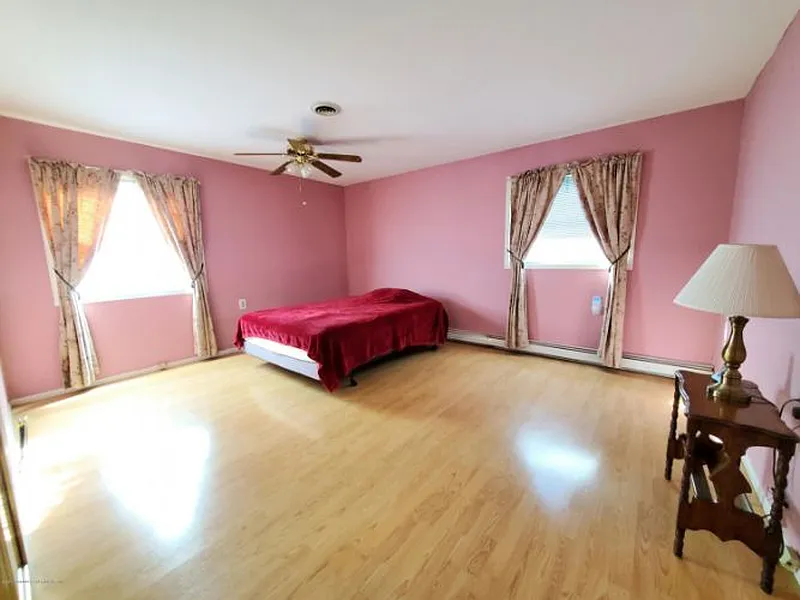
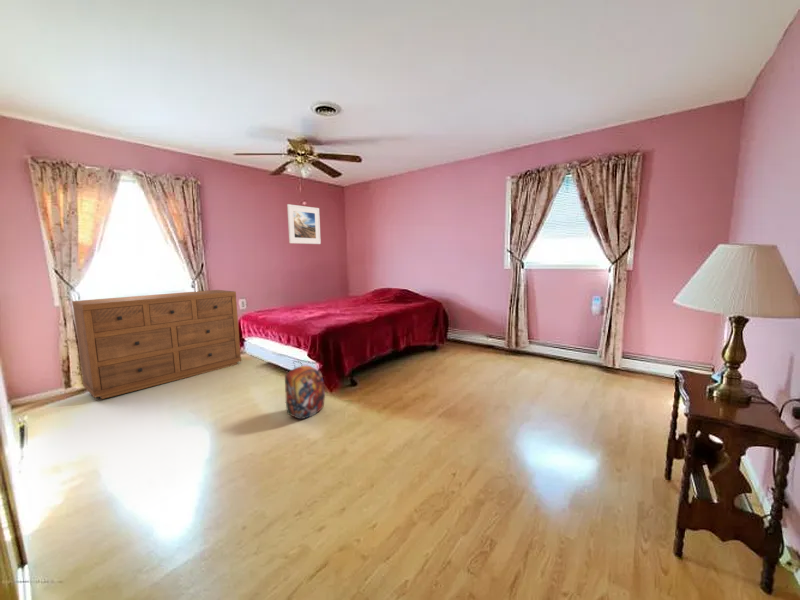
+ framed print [286,203,322,245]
+ dresser [71,289,242,400]
+ backpack [284,360,326,420]
